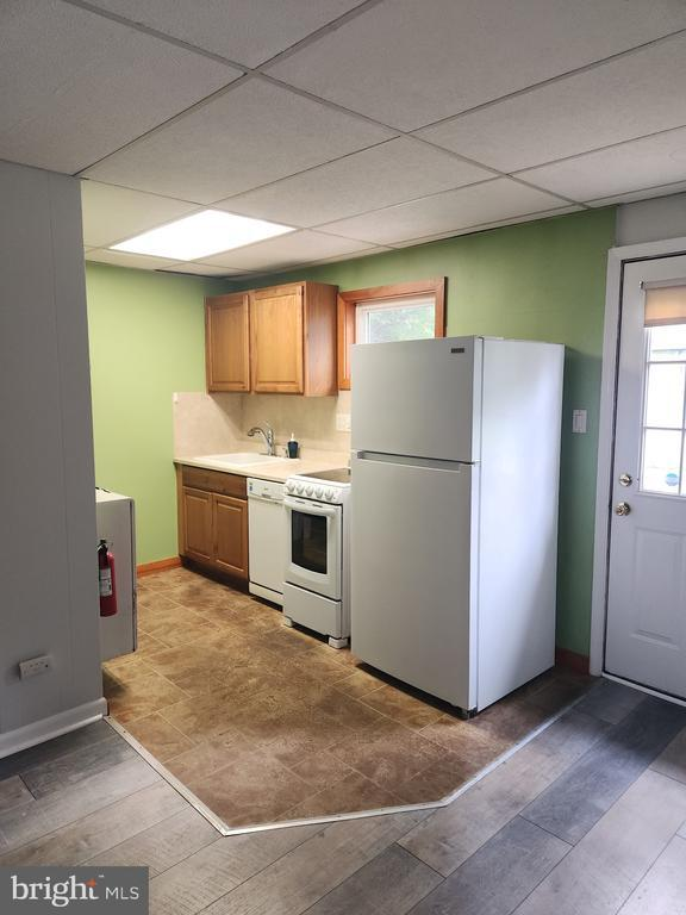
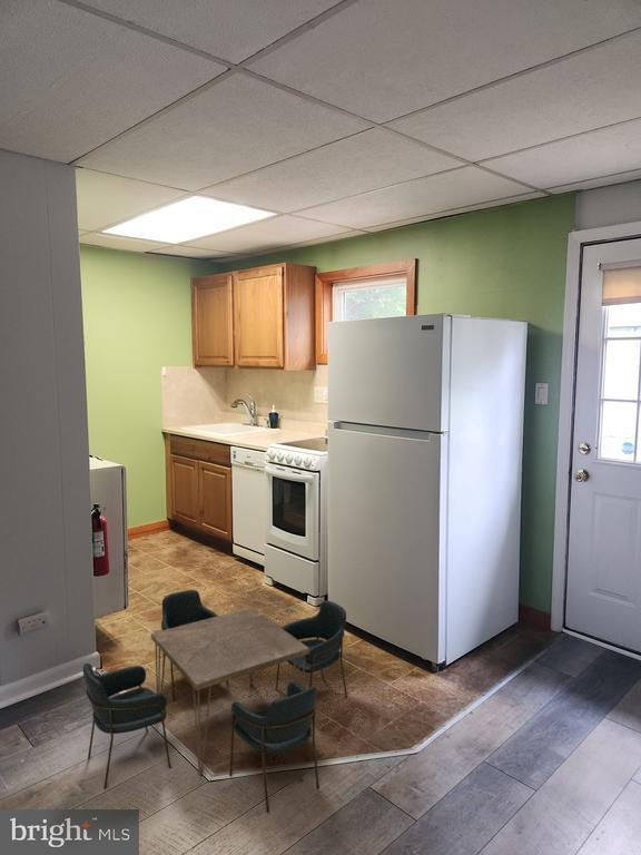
+ dining table [82,589,348,813]
